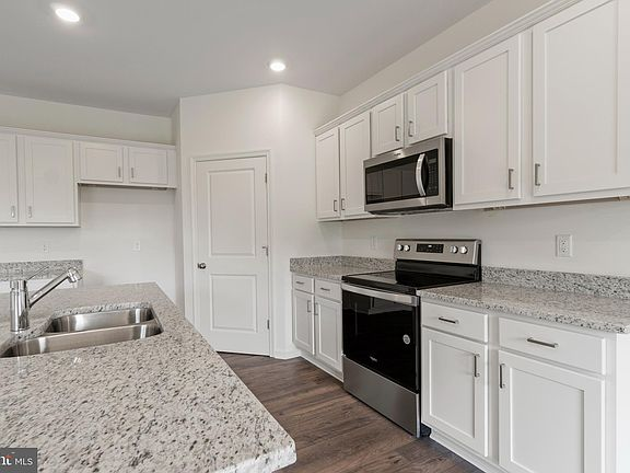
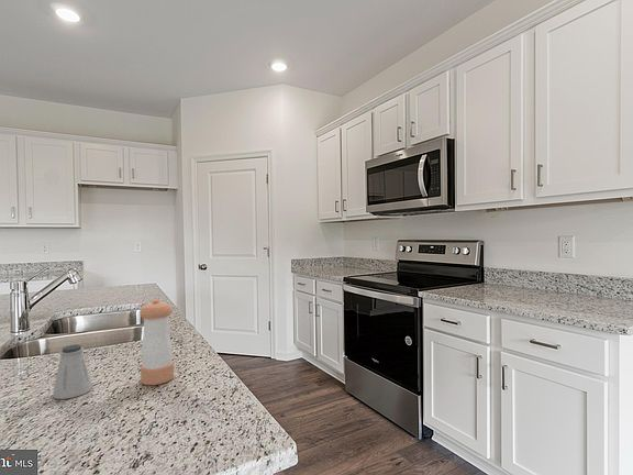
+ saltshaker [52,343,93,400]
+ pepper shaker [138,298,175,386]
